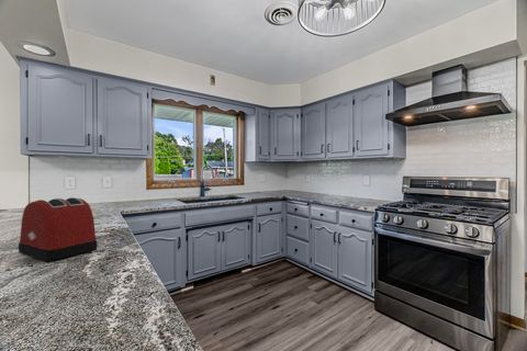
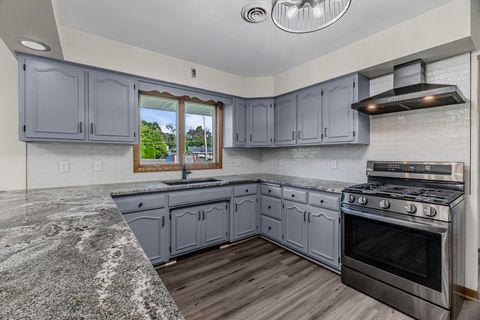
- toaster [18,196,99,262]
